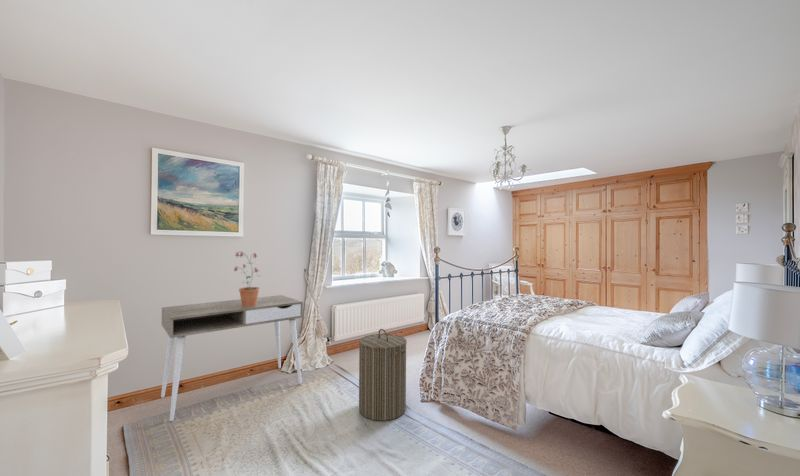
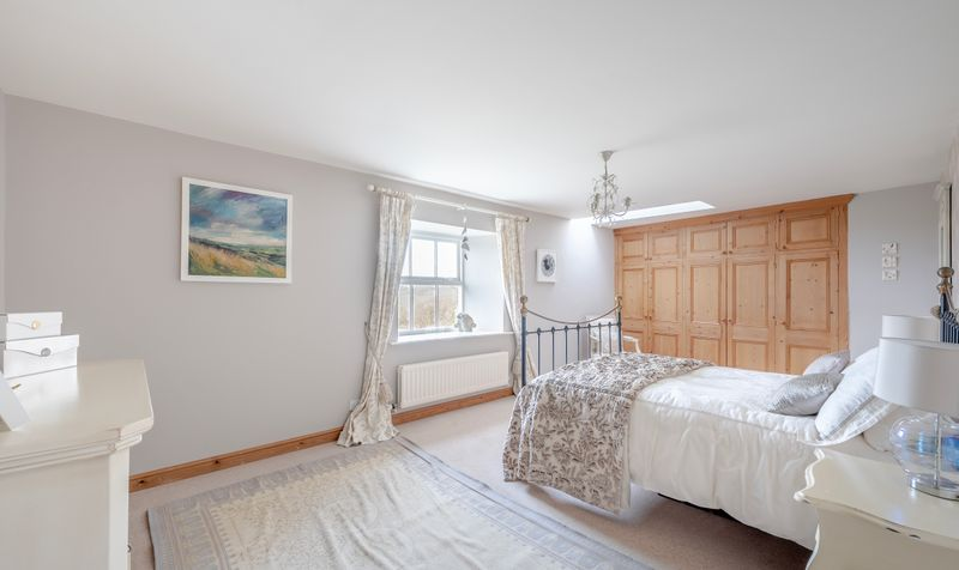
- desk [160,294,304,422]
- laundry hamper [358,328,408,422]
- potted plant [233,250,263,307]
